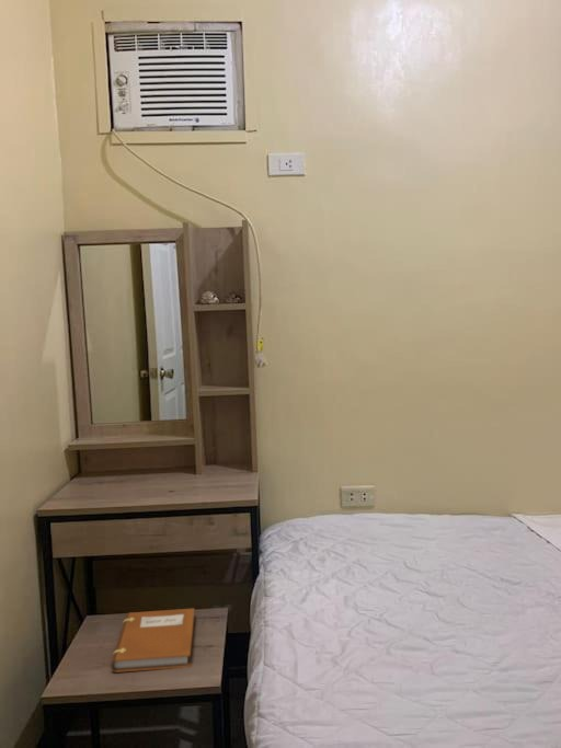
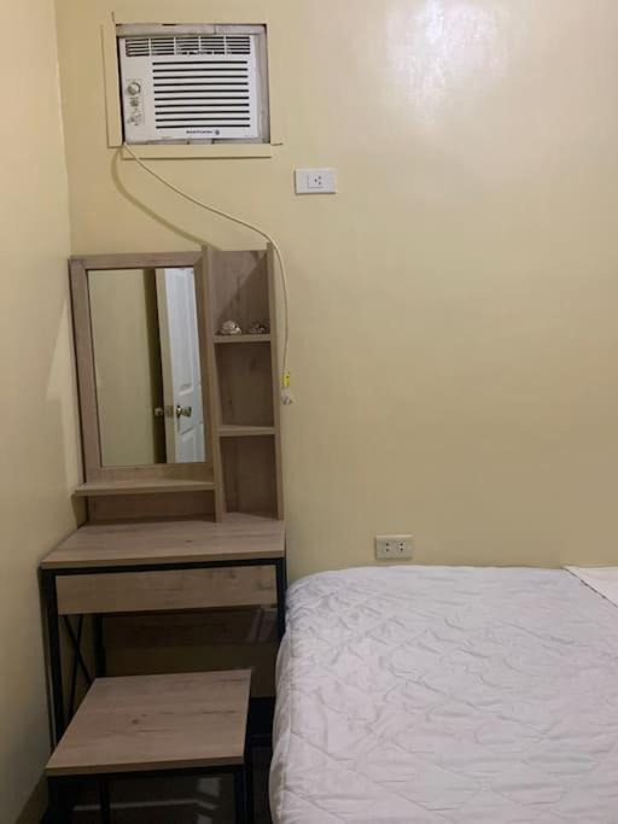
- notebook [110,608,196,674]
